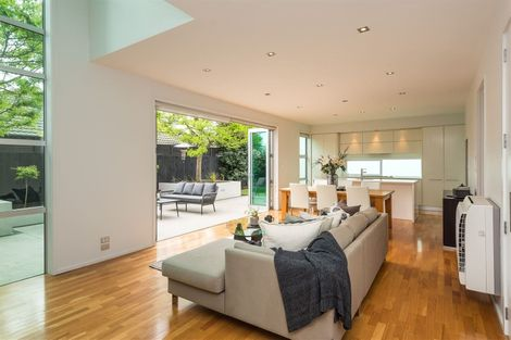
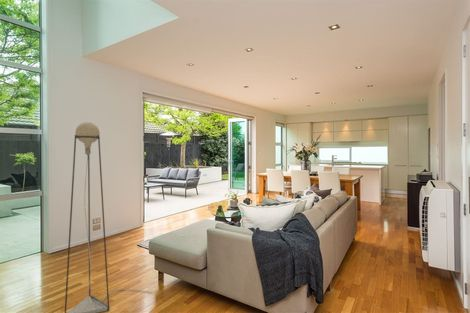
+ floor lamp [64,121,154,313]
